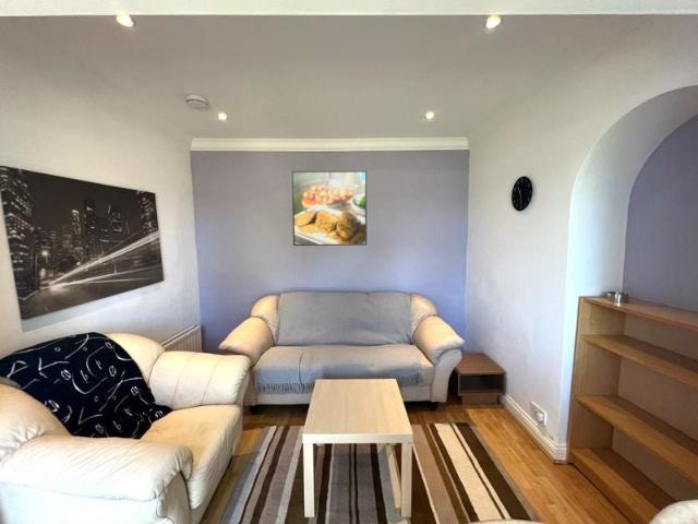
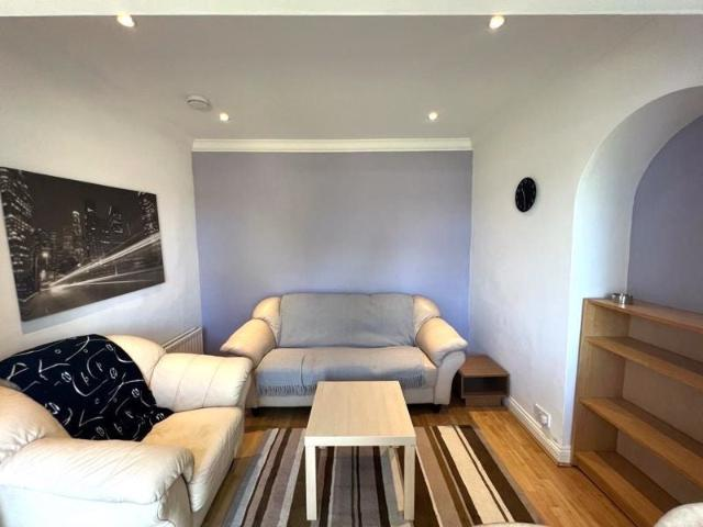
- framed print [290,169,368,247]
